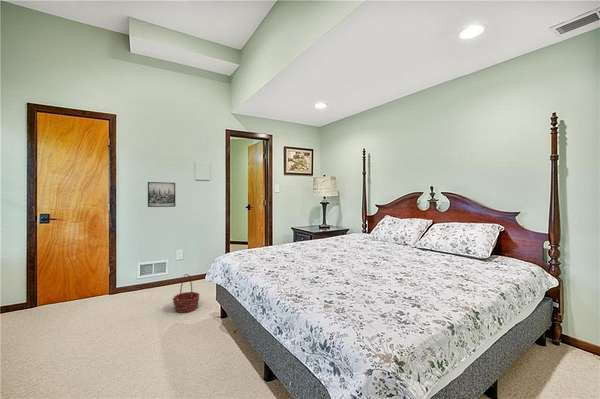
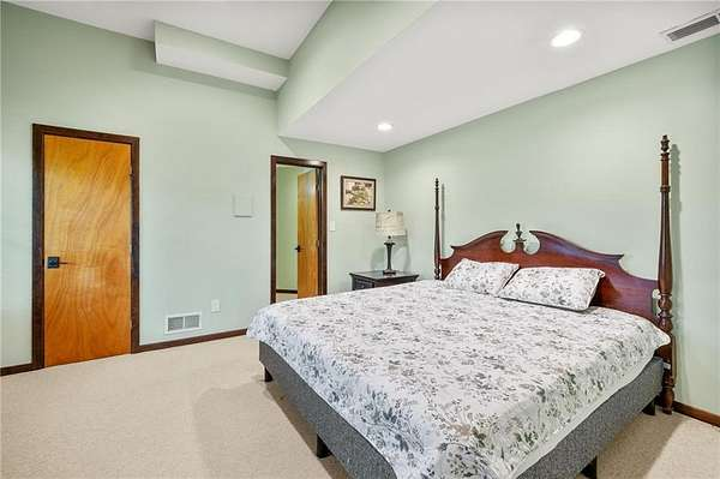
- wall art [147,181,176,208]
- basket [171,273,201,314]
